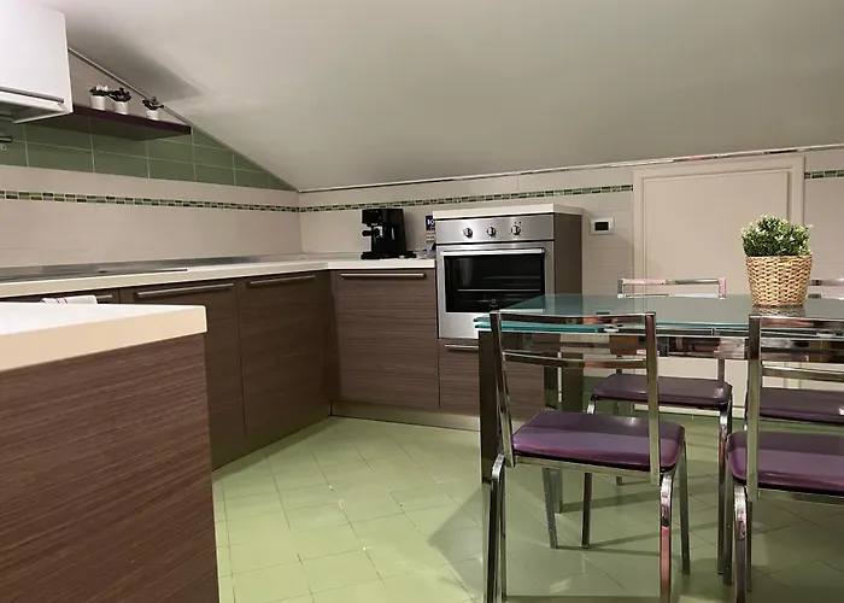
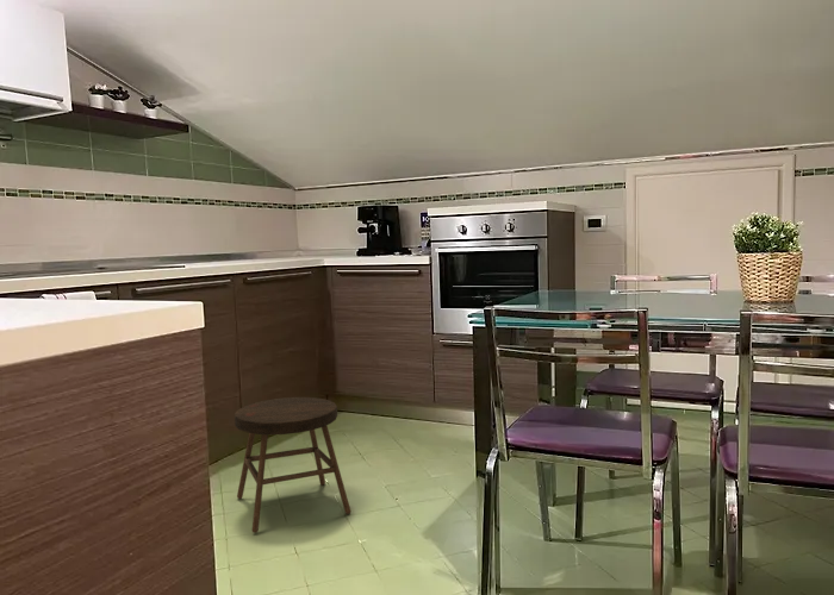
+ stool [234,396,351,534]
